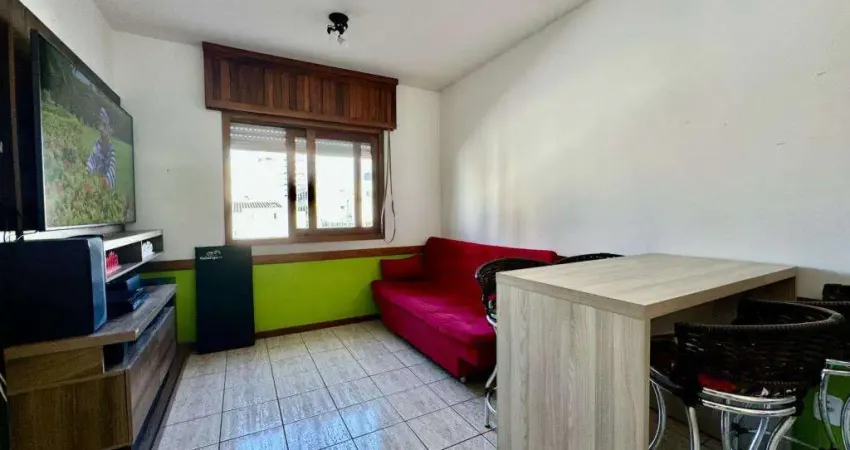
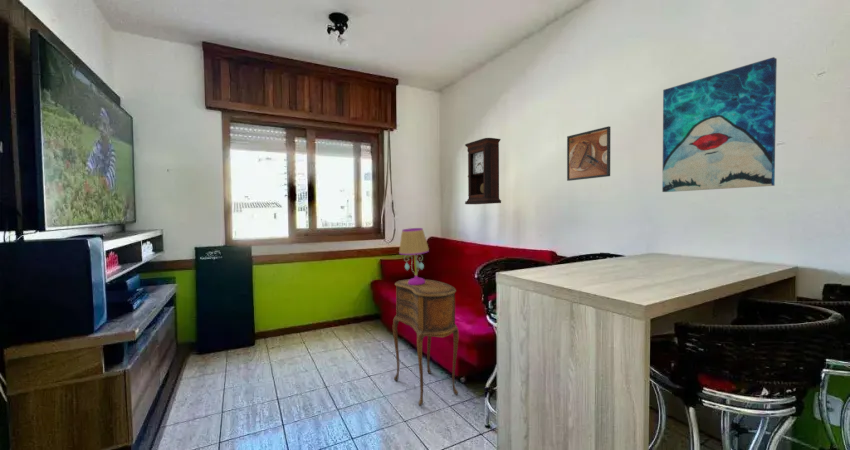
+ pendulum clock [464,137,502,205]
+ wall art [661,56,778,193]
+ table lamp [398,227,430,285]
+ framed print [566,125,612,182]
+ side table [392,278,460,407]
